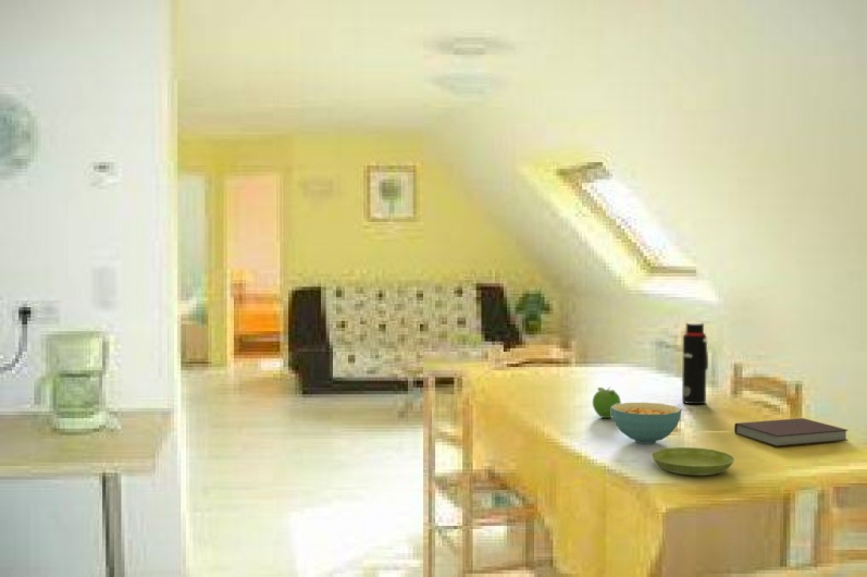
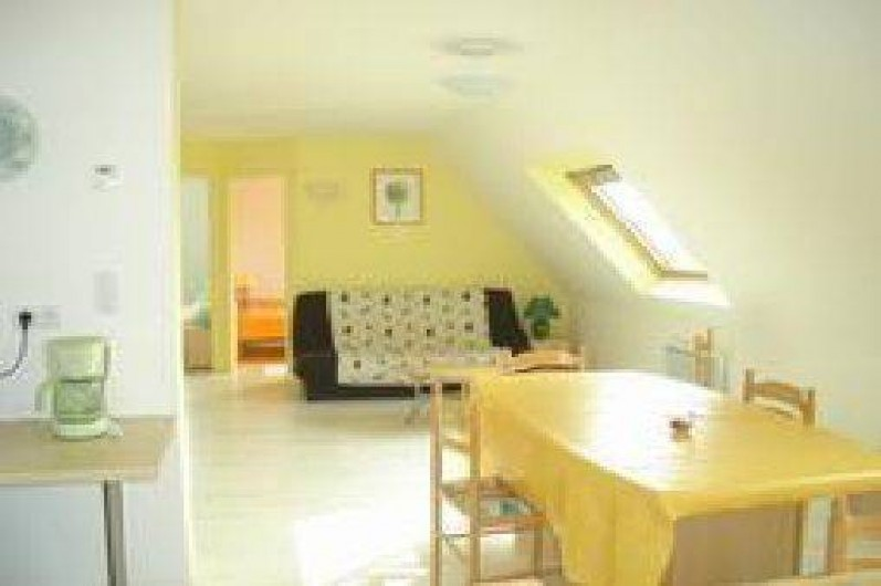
- saucer [651,446,735,477]
- water bottle [681,321,709,405]
- cereal bowl [611,402,682,445]
- notebook [733,417,850,447]
- fruit [592,386,622,419]
